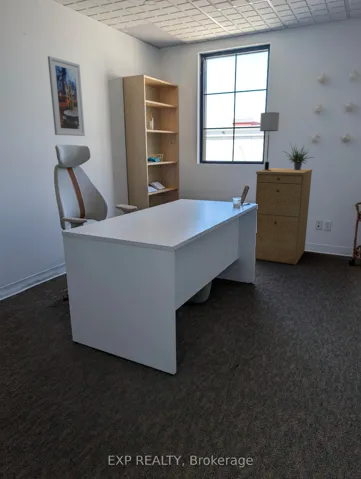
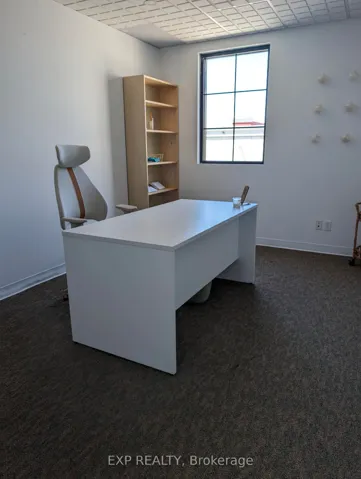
- filing cabinet [255,167,313,266]
- potted plant [282,142,316,170]
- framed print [47,55,86,137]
- table lamp [259,111,280,171]
